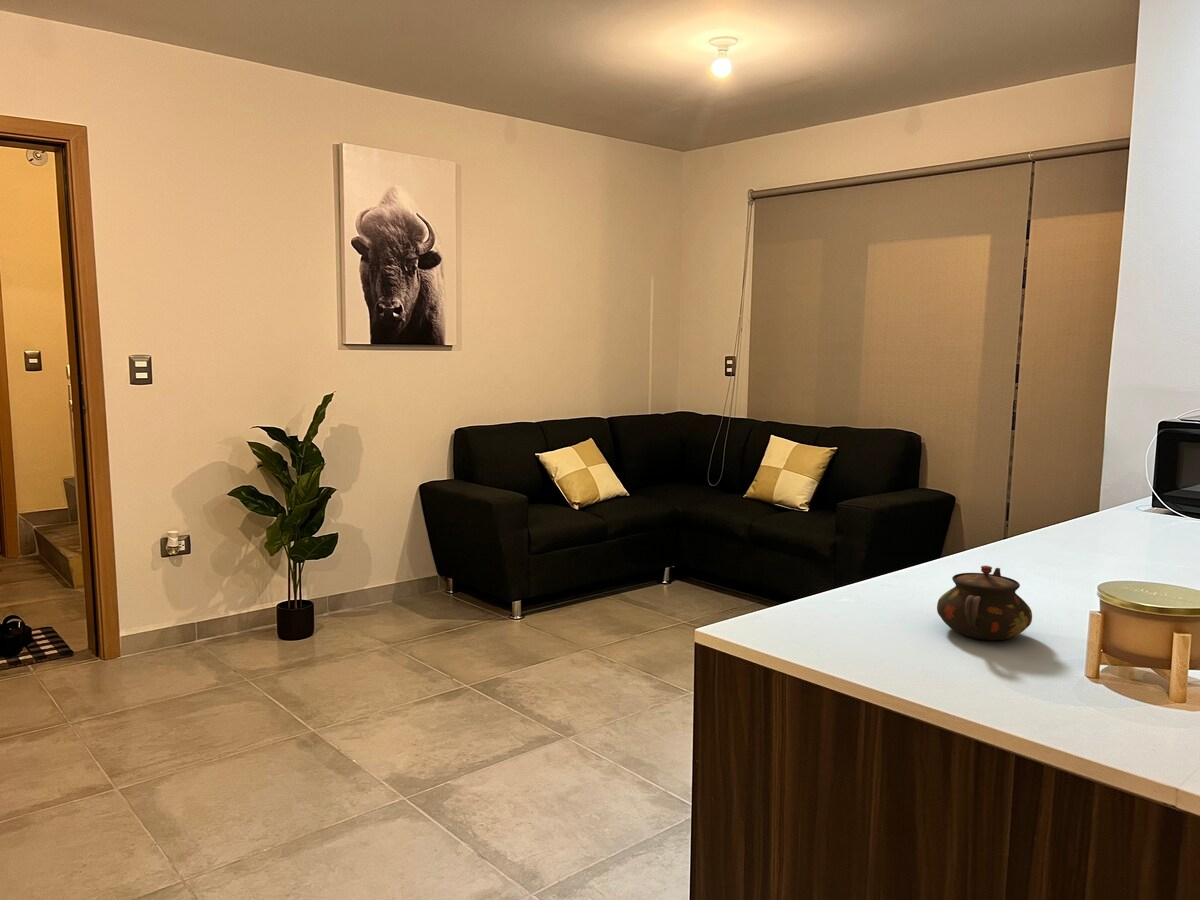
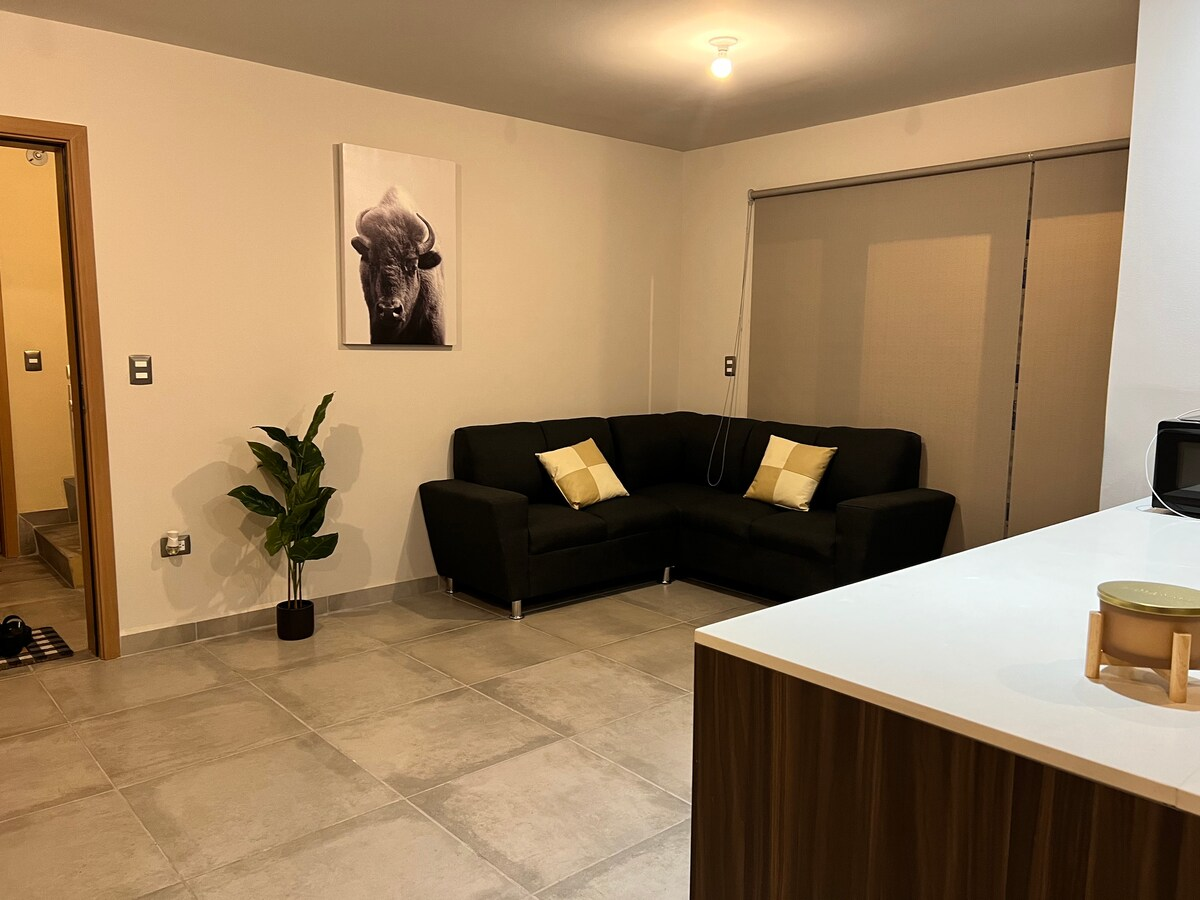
- teapot [936,565,1033,641]
